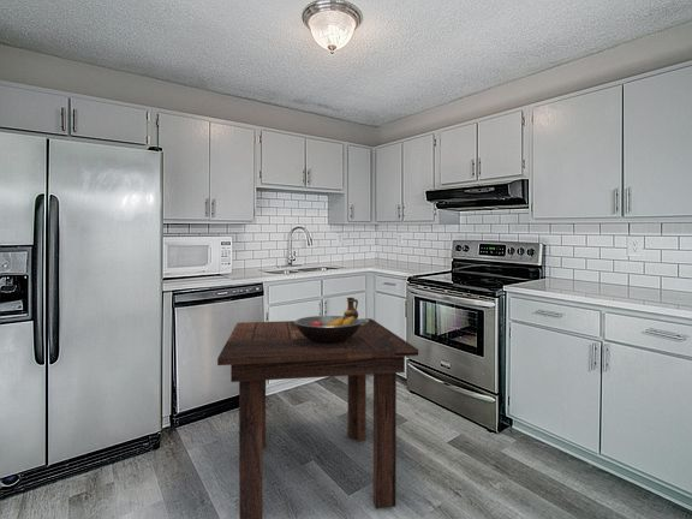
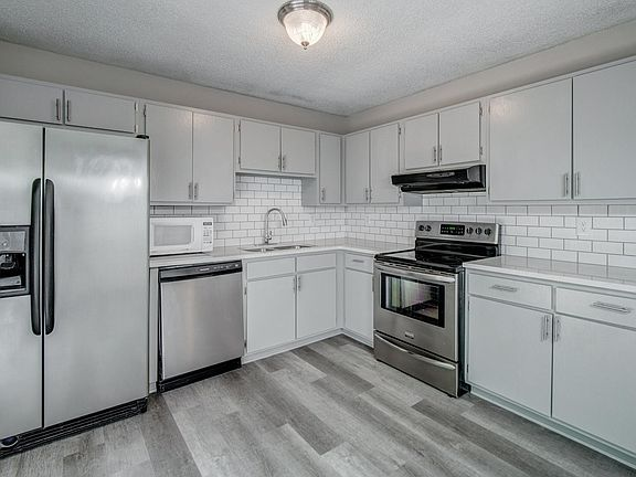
- pitcher [342,297,369,326]
- fruit bowl [294,315,362,342]
- dining table [216,317,419,519]
